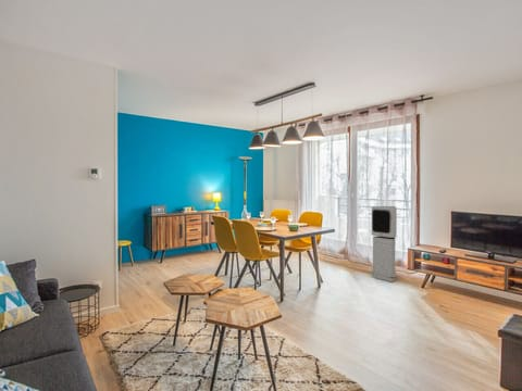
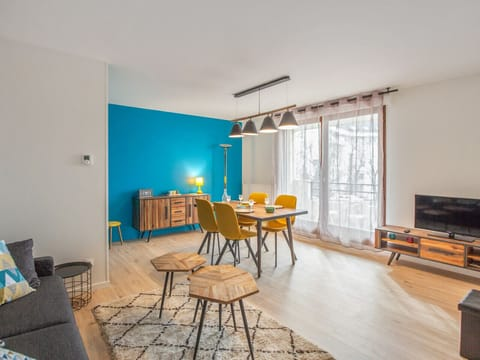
- air purifier [370,205,398,282]
